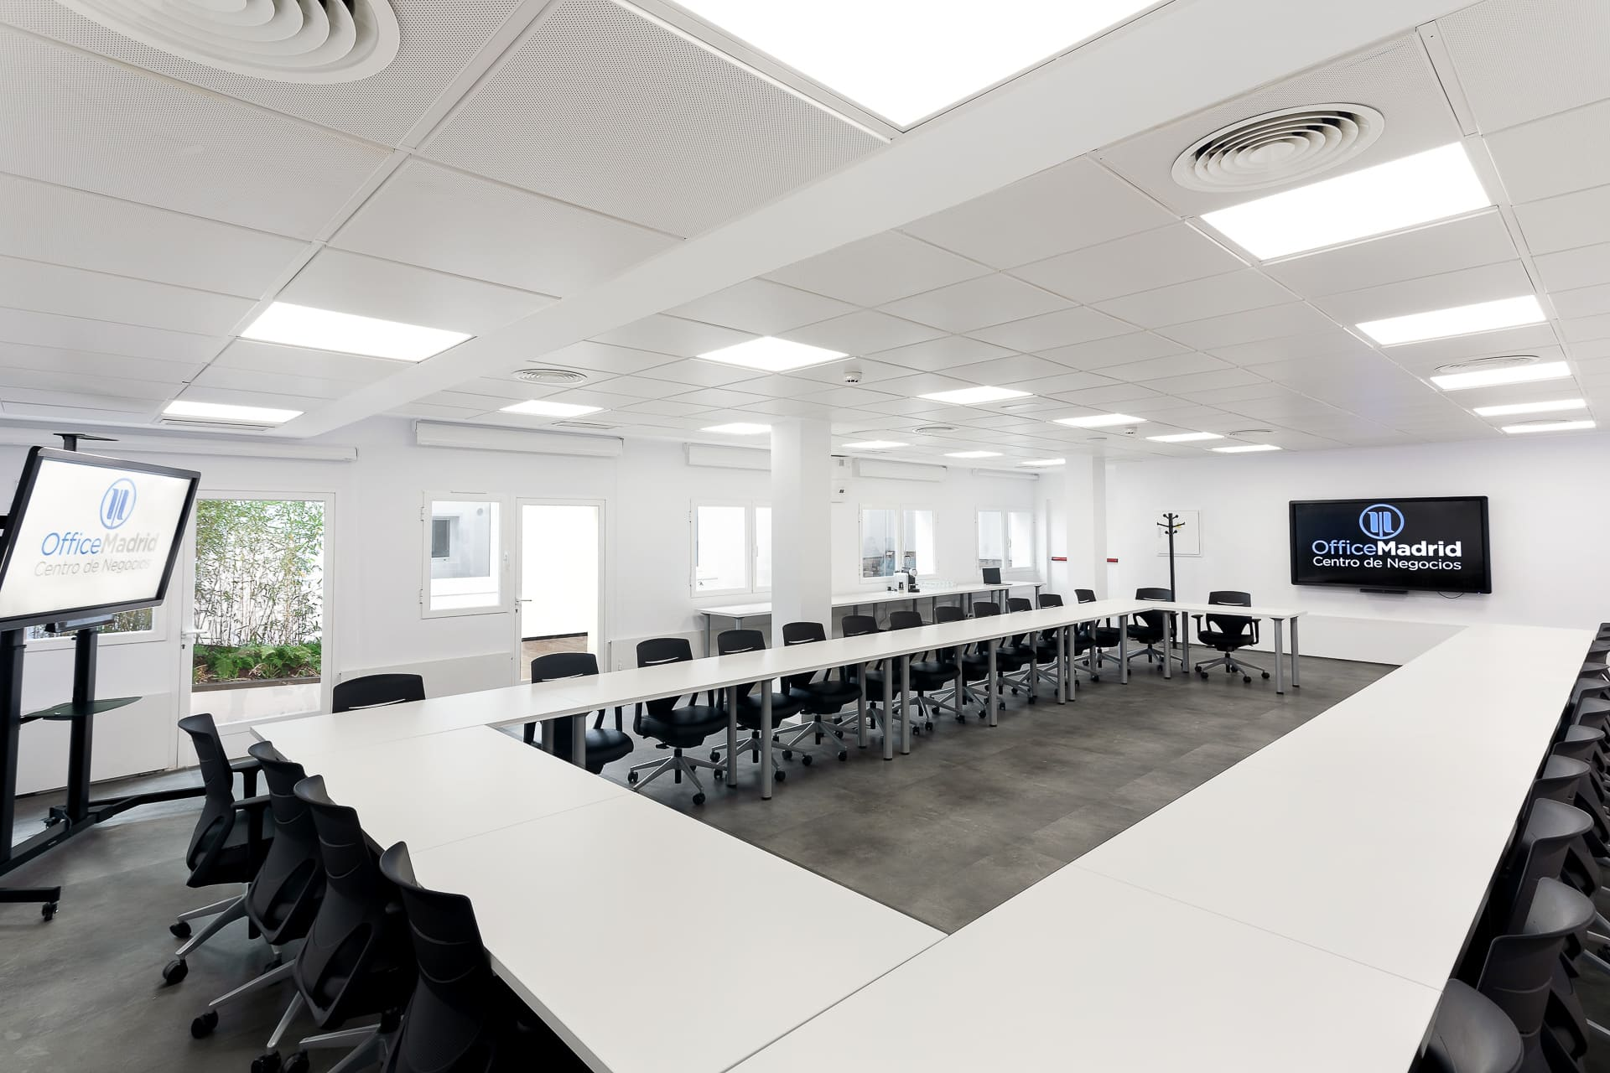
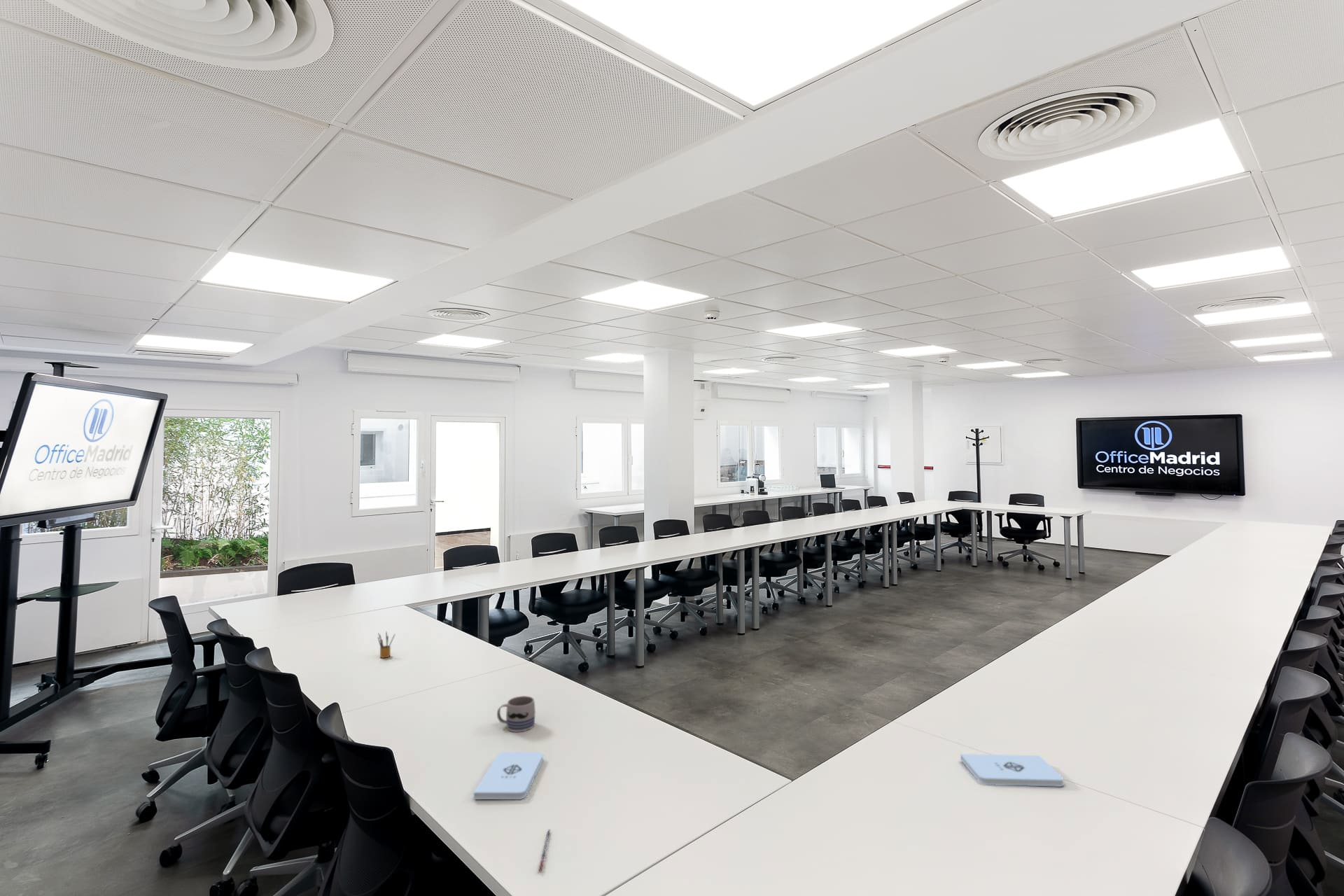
+ notepad [960,753,1065,787]
+ pencil box [377,631,396,659]
+ pen [538,828,552,872]
+ notepad [473,751,544,800]
+ mug [496,695,536,733]
